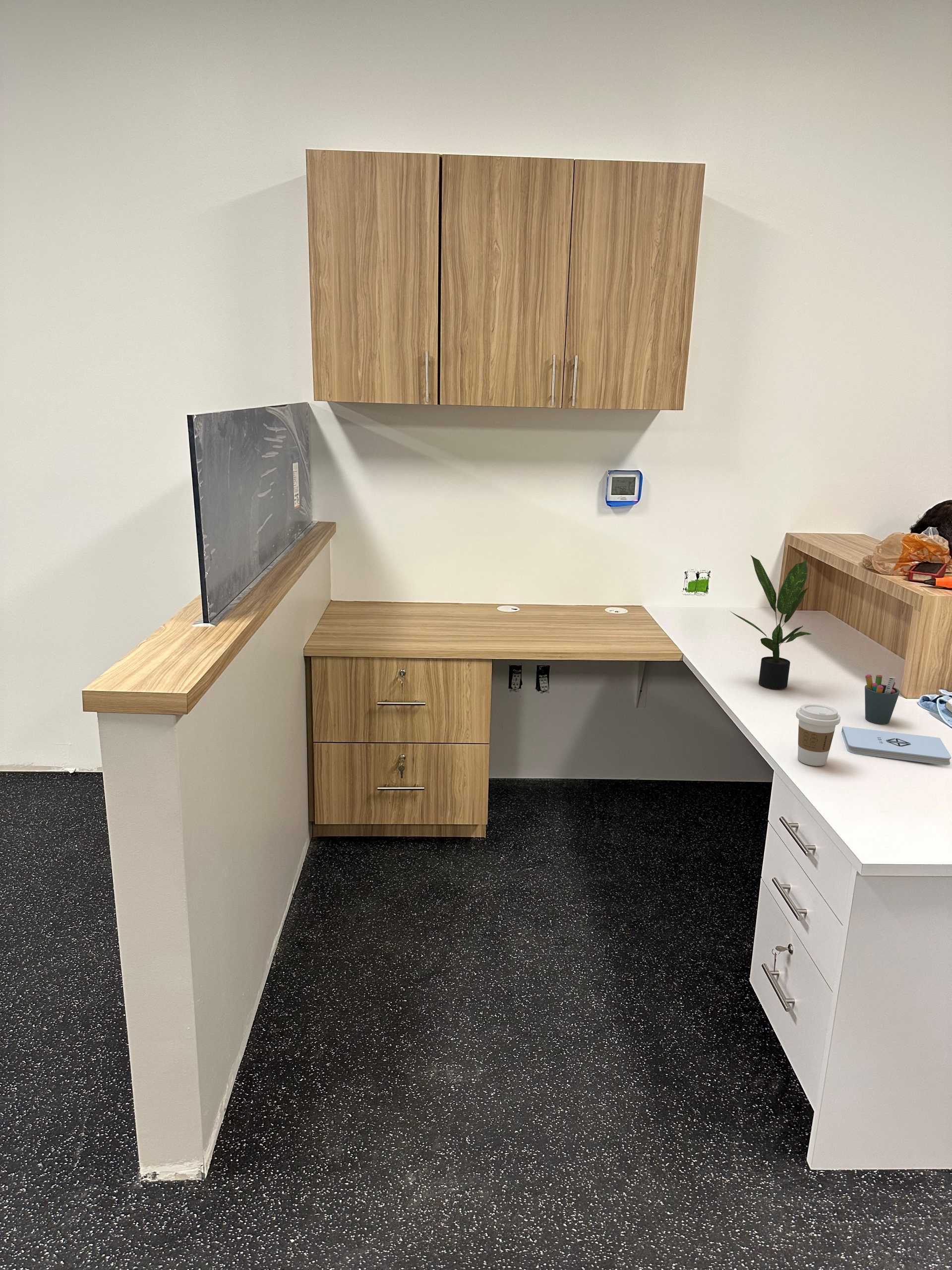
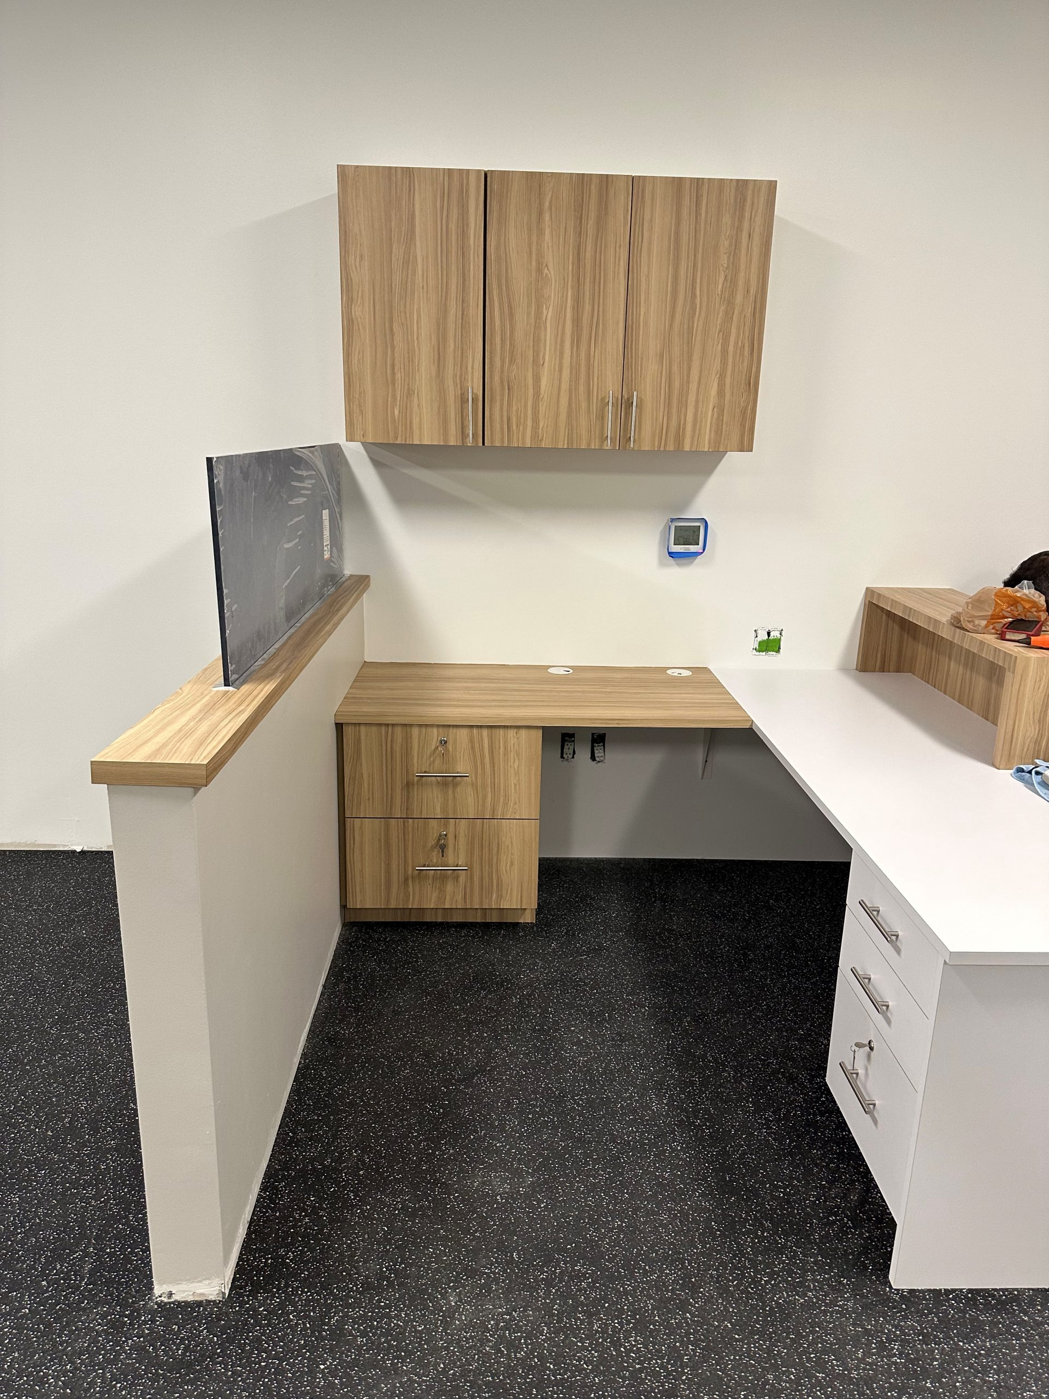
- notepad [841,726,952,765]
- potted plant [729,555,812,690]
- pen holder [864,674,900,724]
- coffee cup [795,703,841,766]
